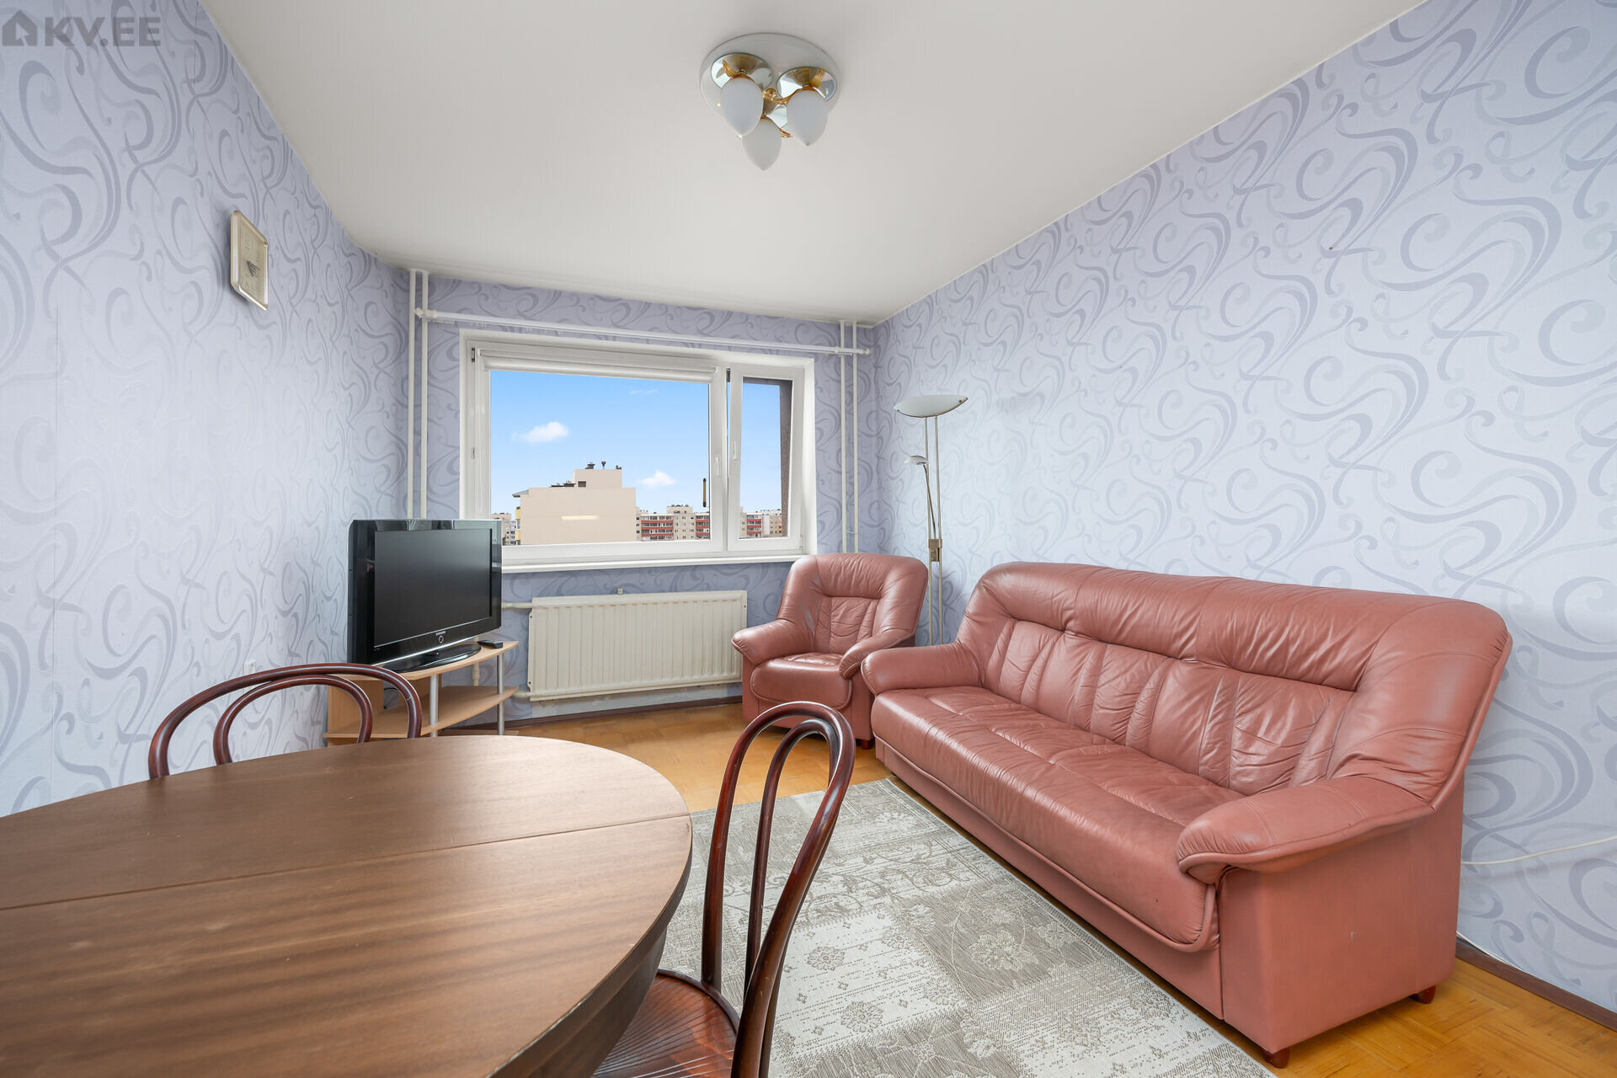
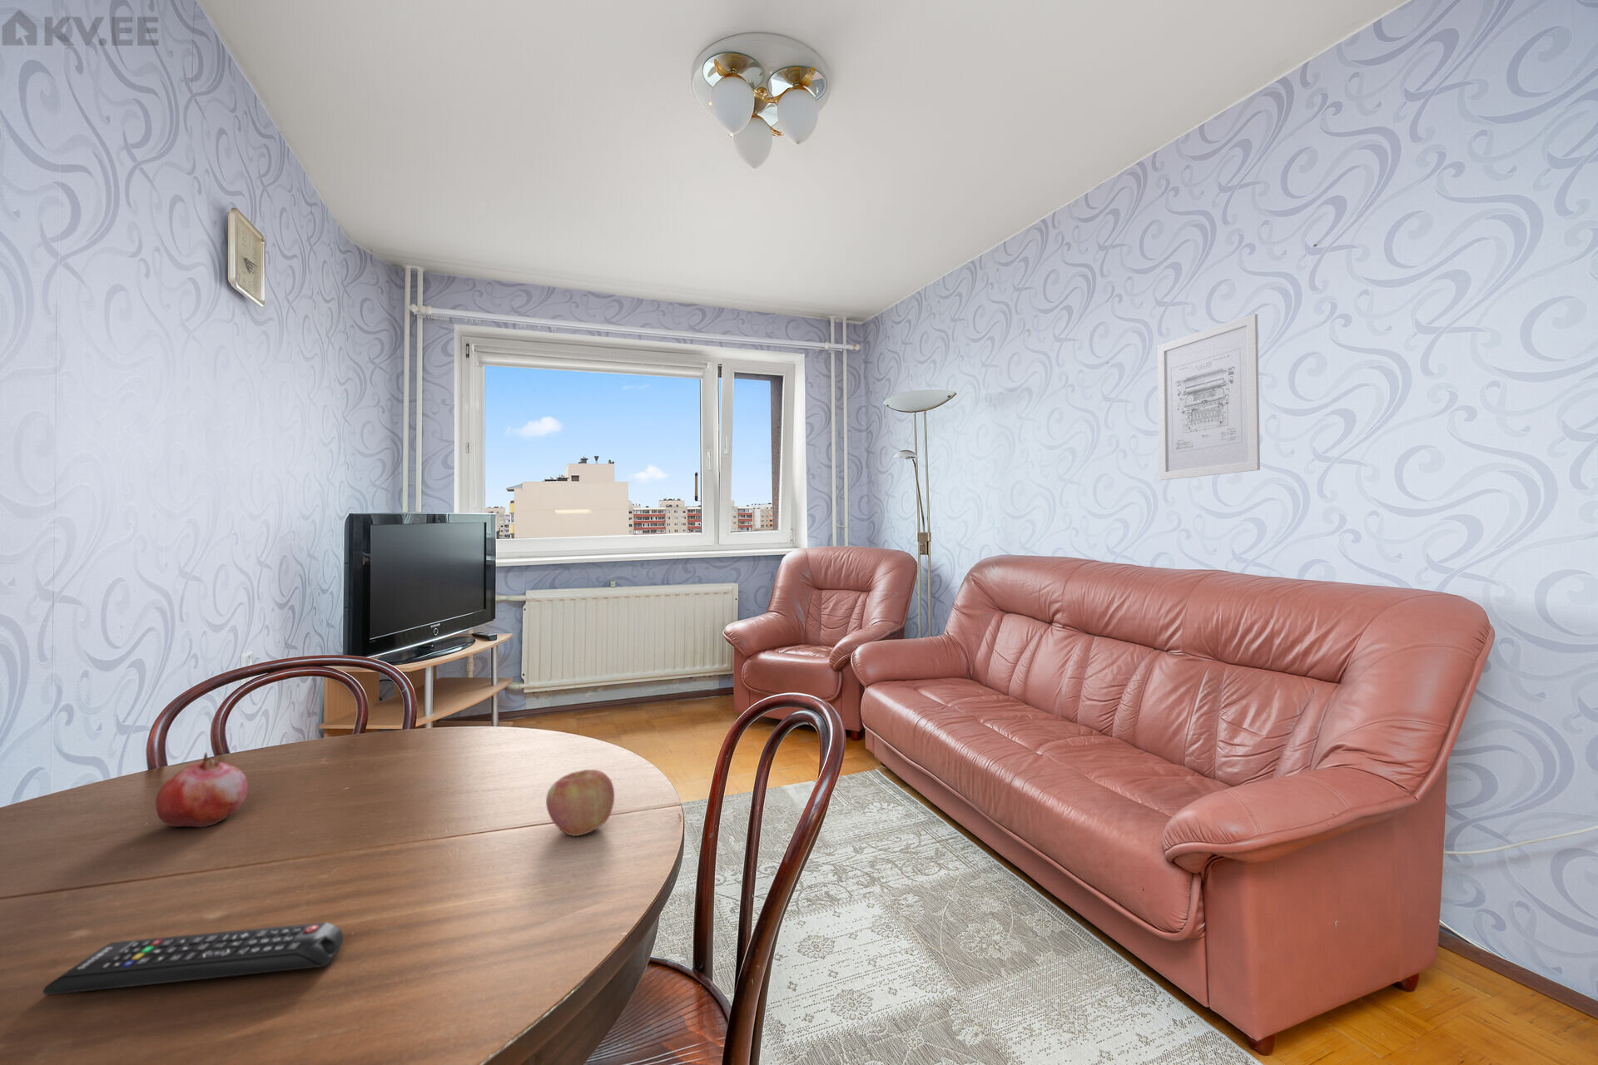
+ wall art [1157,313,1262,481]
+ apple [545,769,615,837]
+ fruit [155,751,248,827]
+ remote control [42,922,344,996]
